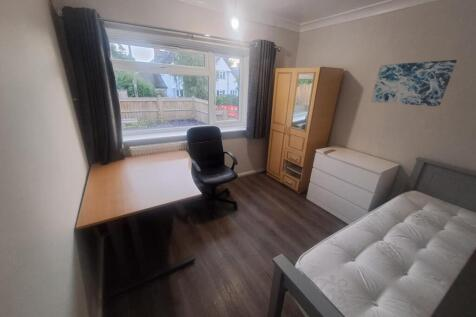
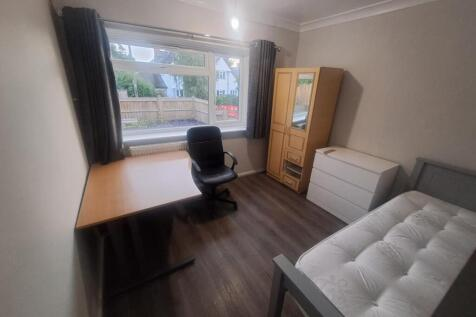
- wall art [370,59,458,108]
